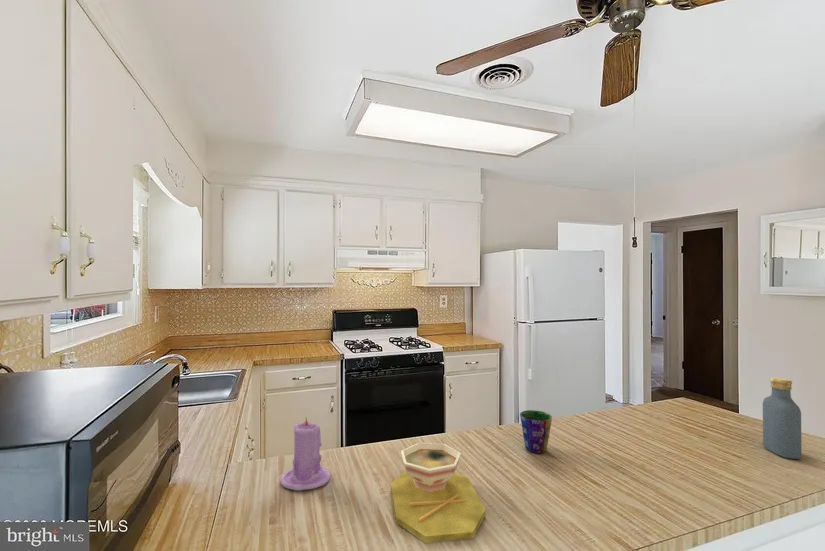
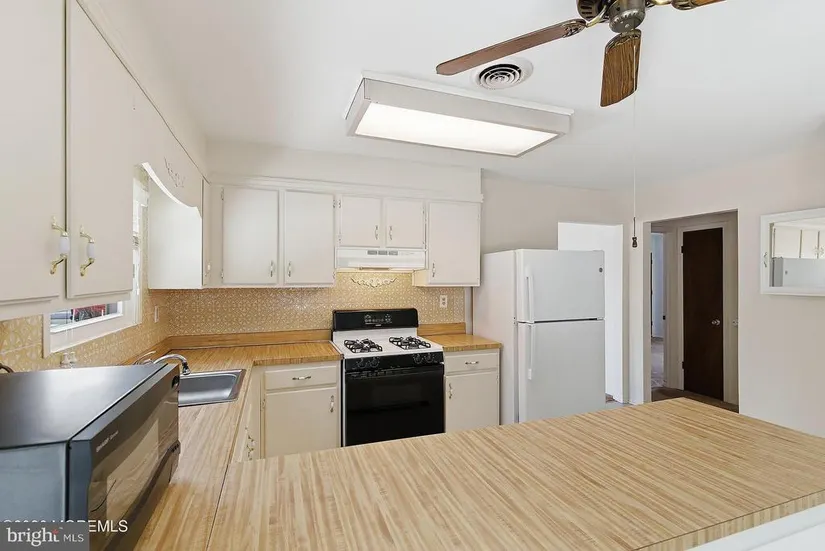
- candle [279,418,331,492]
- cup [519,409,553,454]
- vodka [762,376,803,460]
- bowl [390,442,486,544]
